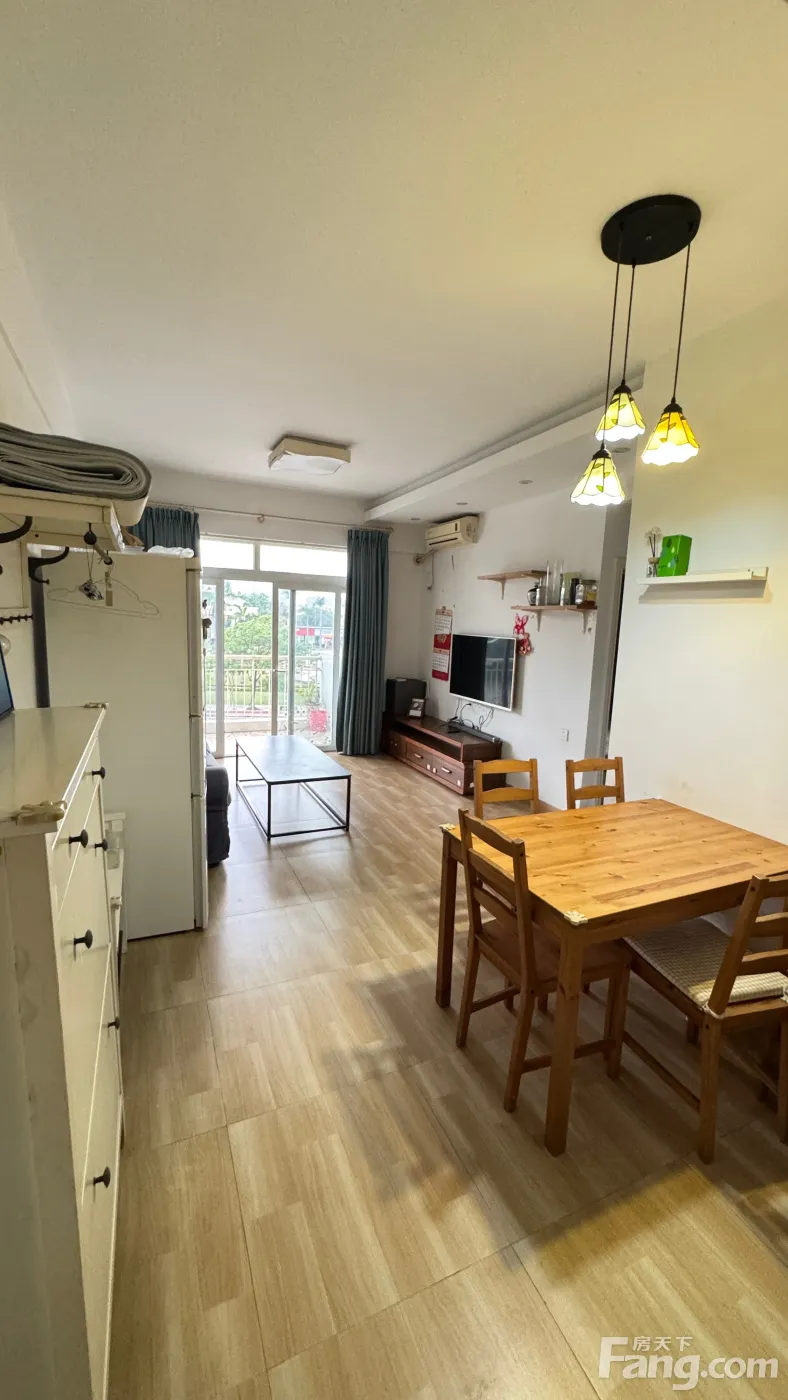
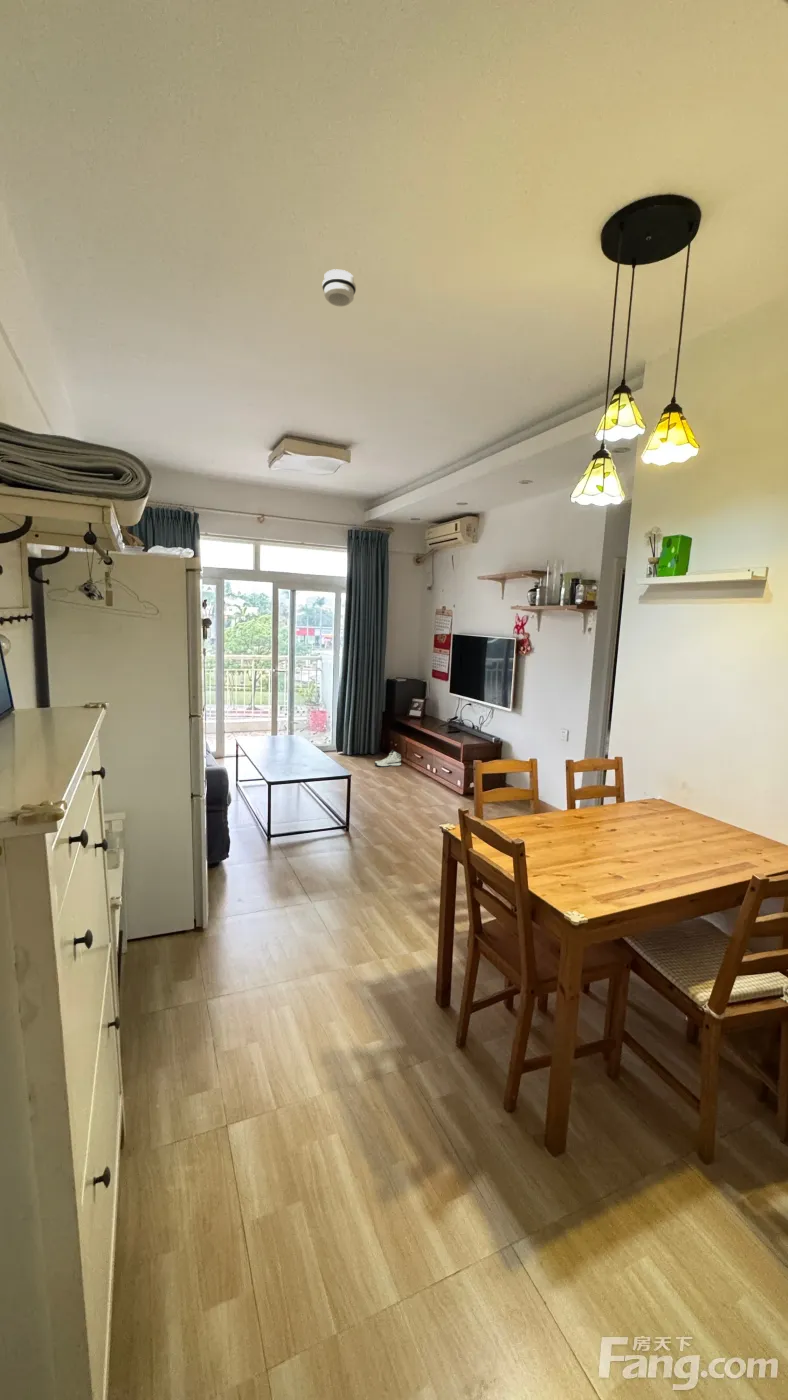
+ smoke detector [321,268,357,307]
+ sneaker [374,749,402,768]
